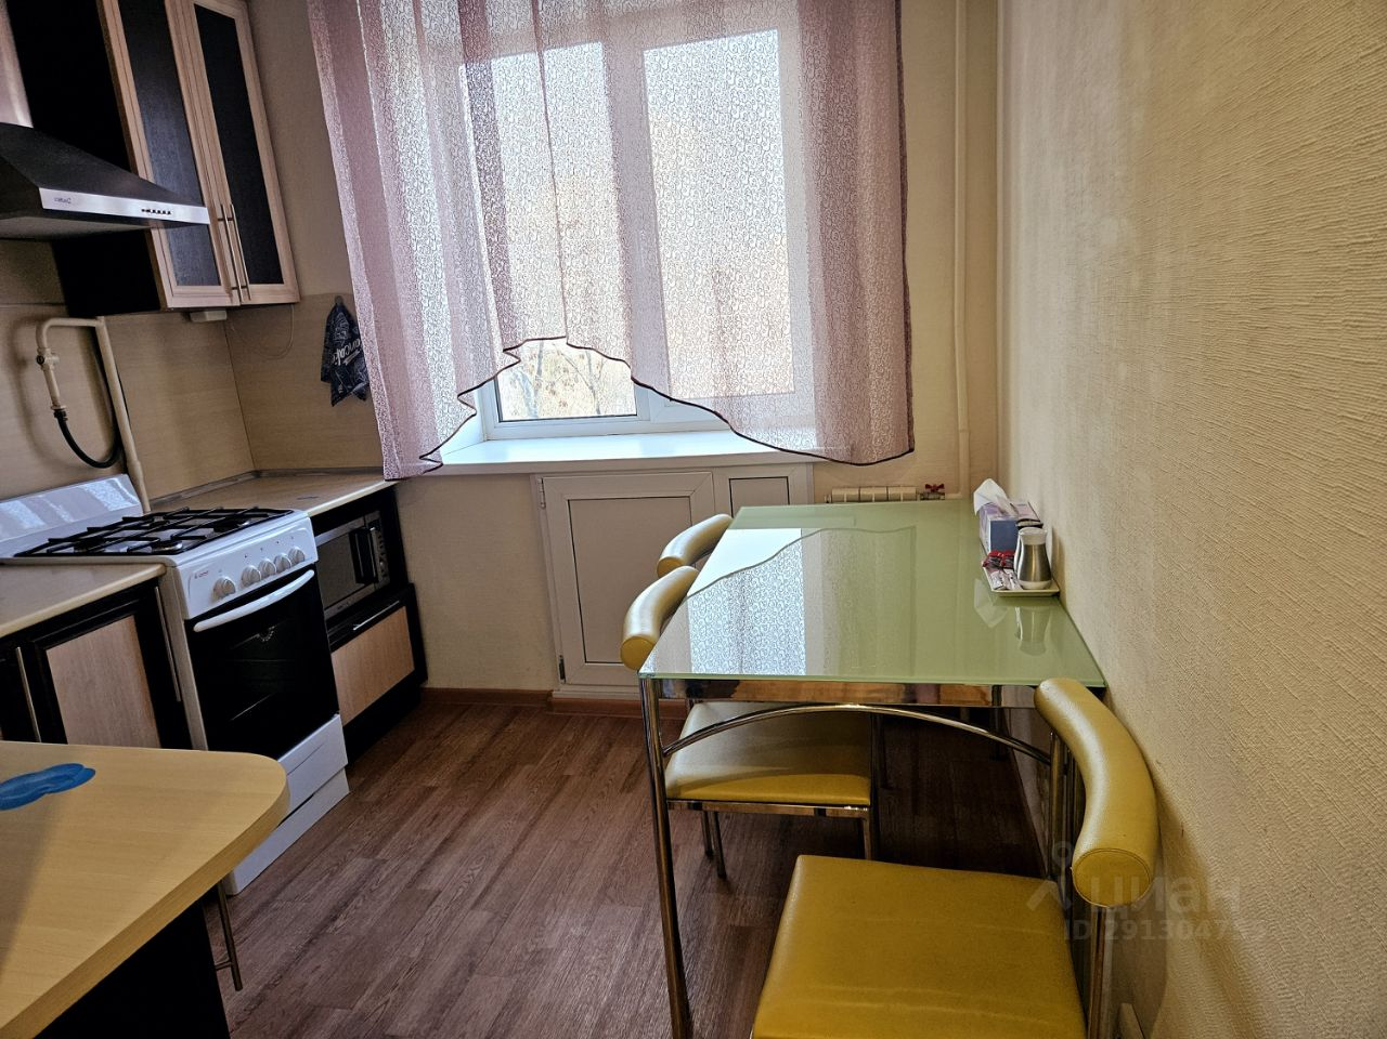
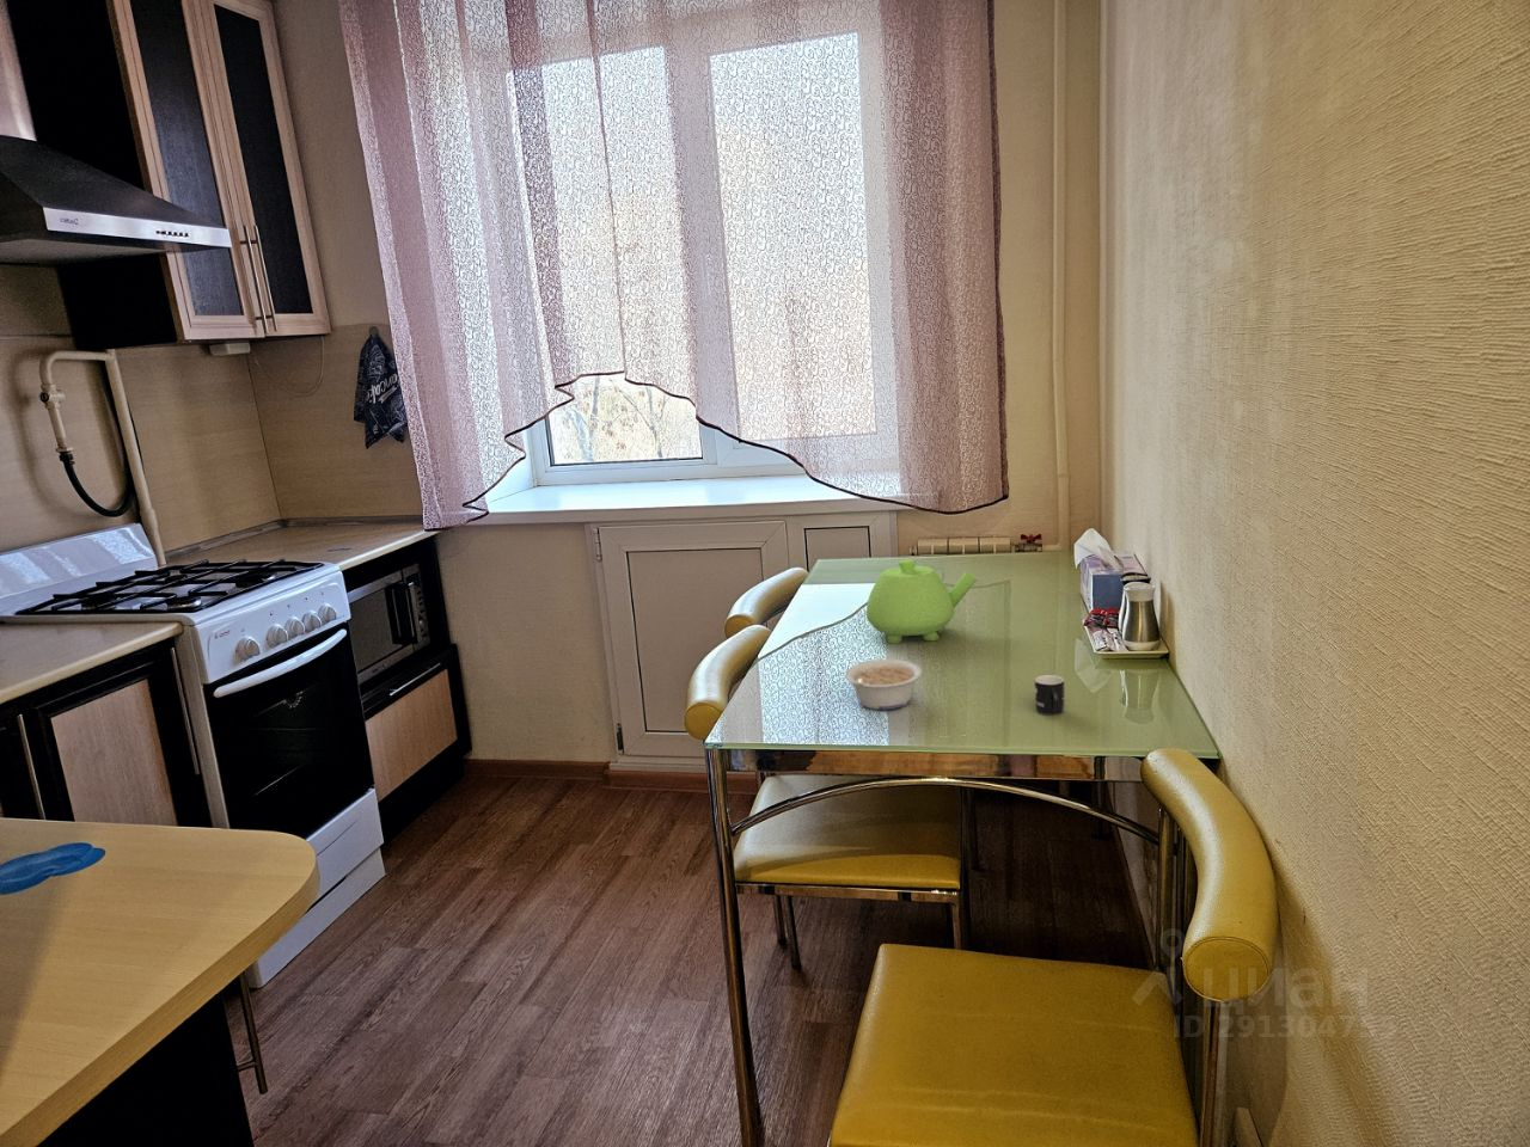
+ legume [843,658,923,711]
+ mug [1034,674,1065,716]
+ teapot [865,558,979,645]
